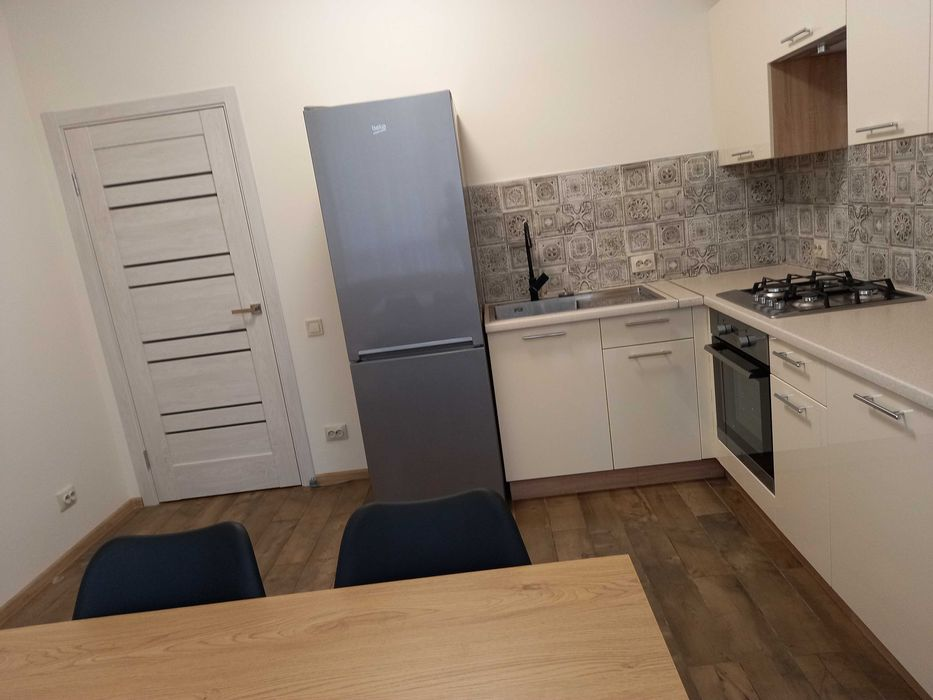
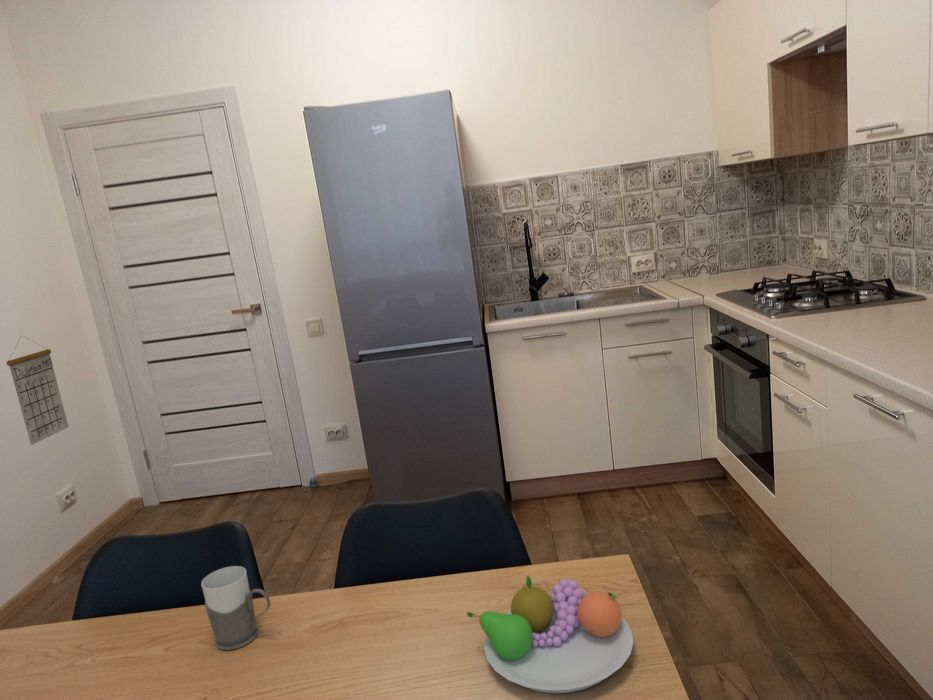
+ calendar [6,335,69,446]
+ fruit bowl [466,574,634,694]
+ mug [200,565,271,651]
